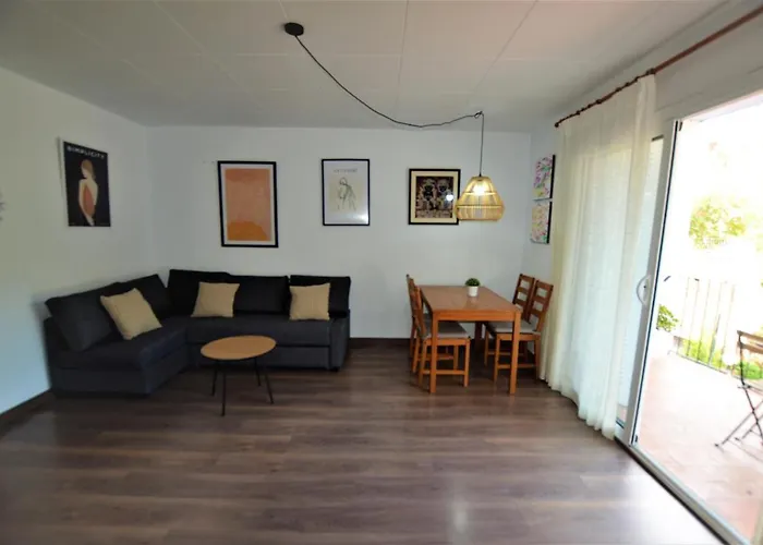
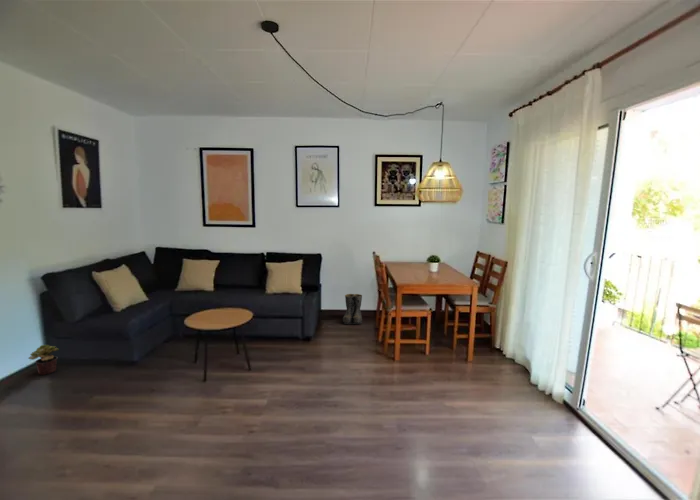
+ potted plant [27,344,60,376]
+ boots [342,293,363,325]
